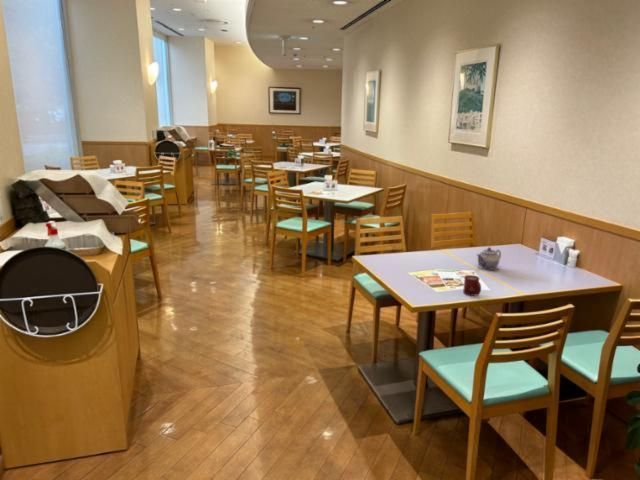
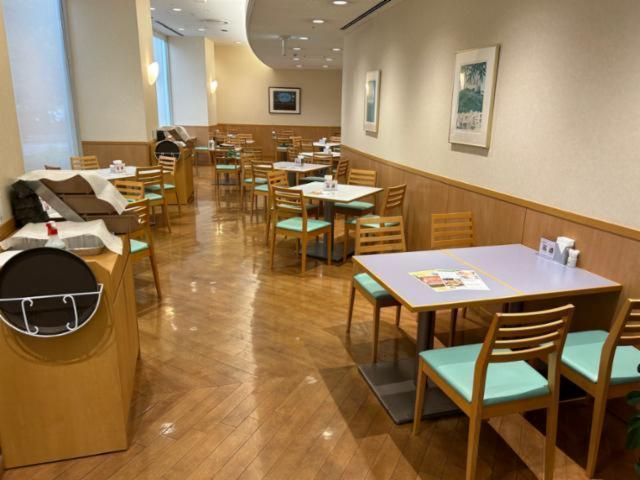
- cup [462,274,482,297]
- teapot [476,246,502,270]
